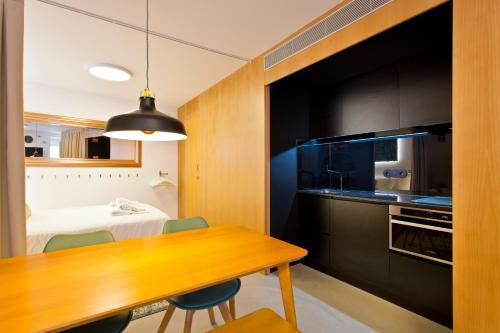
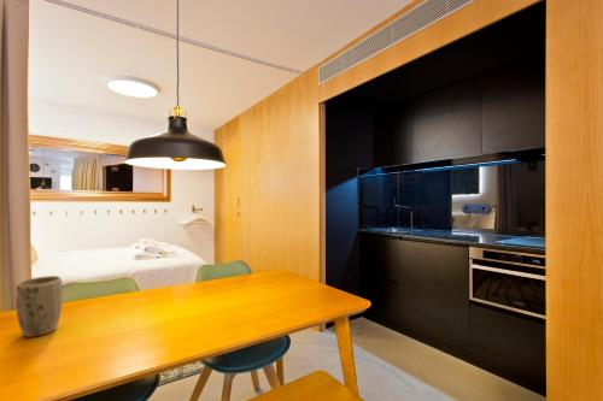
+ plant pot [14,275,64,338]
